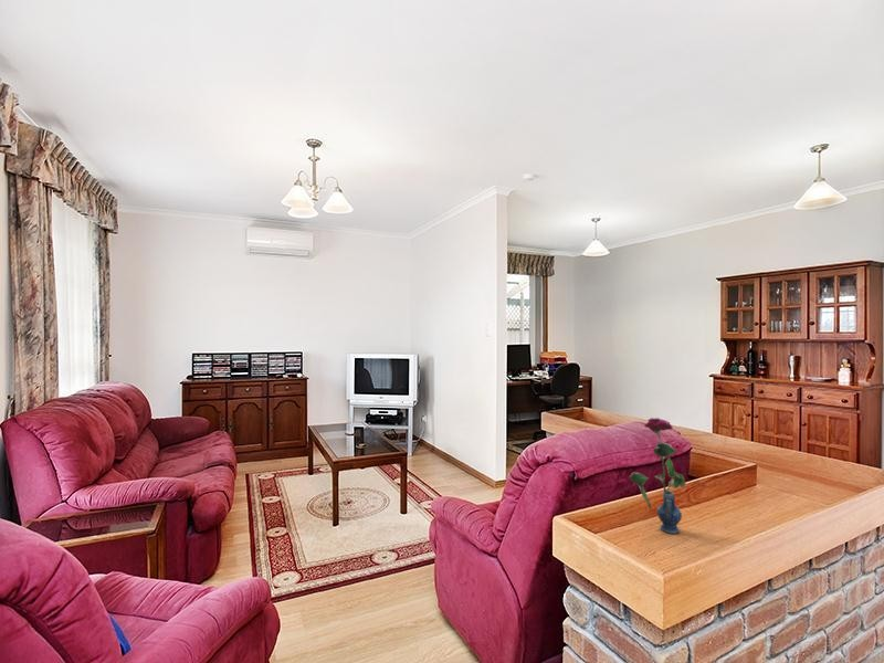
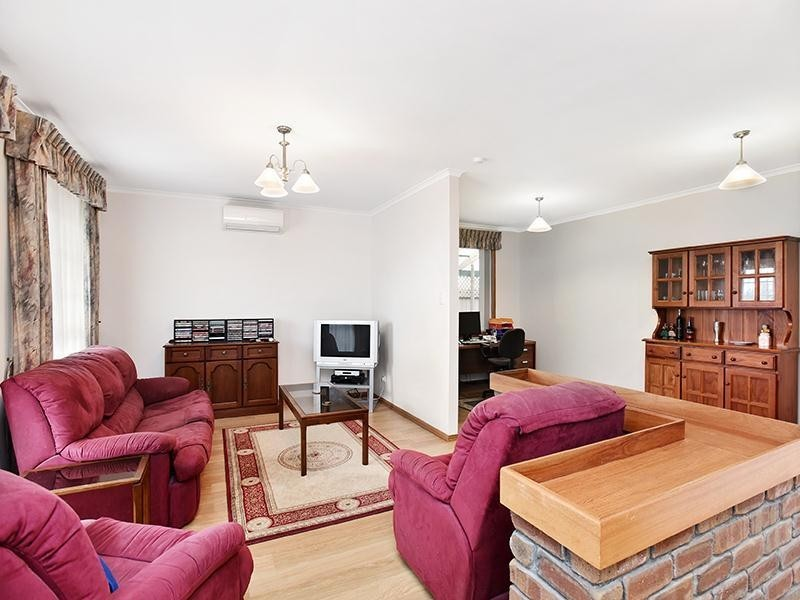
- vase [629,417,687,535]
